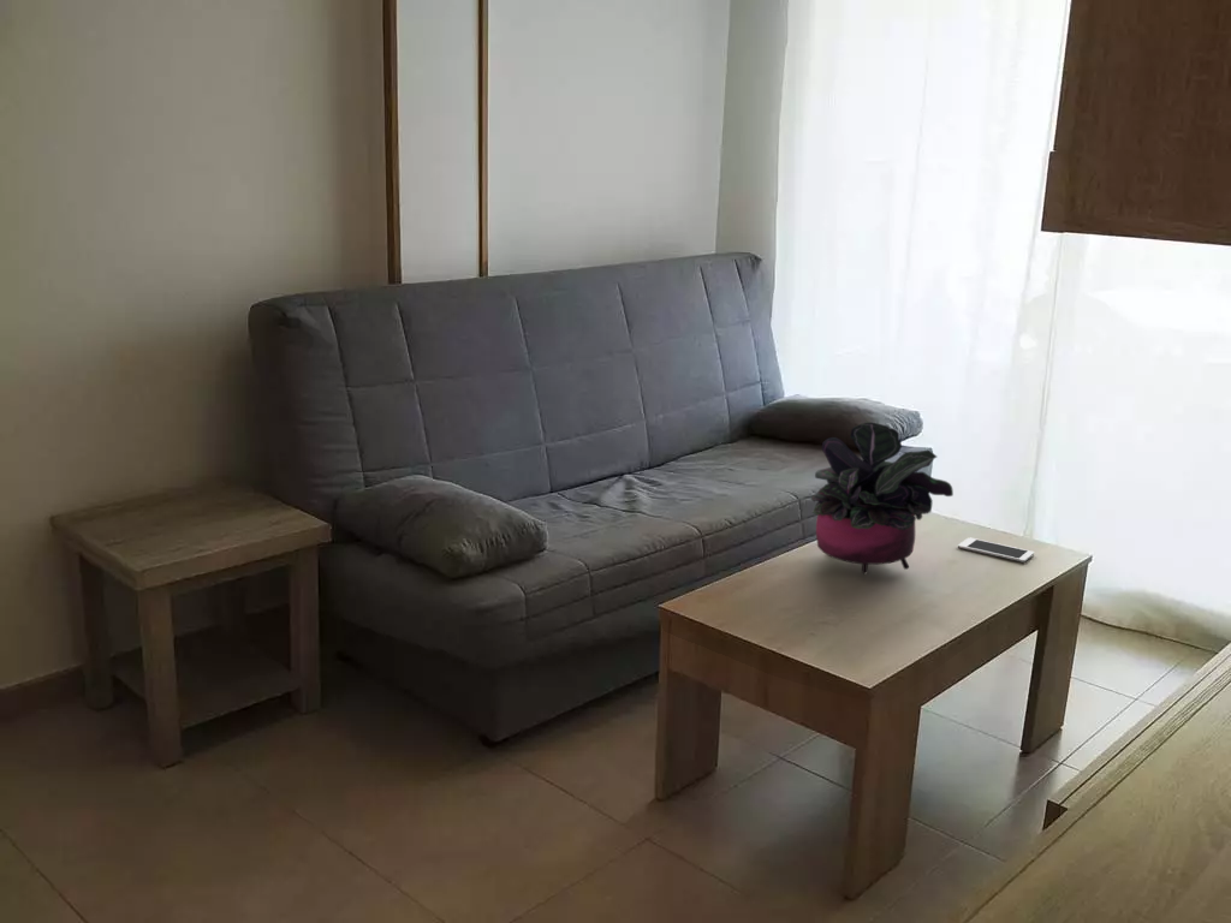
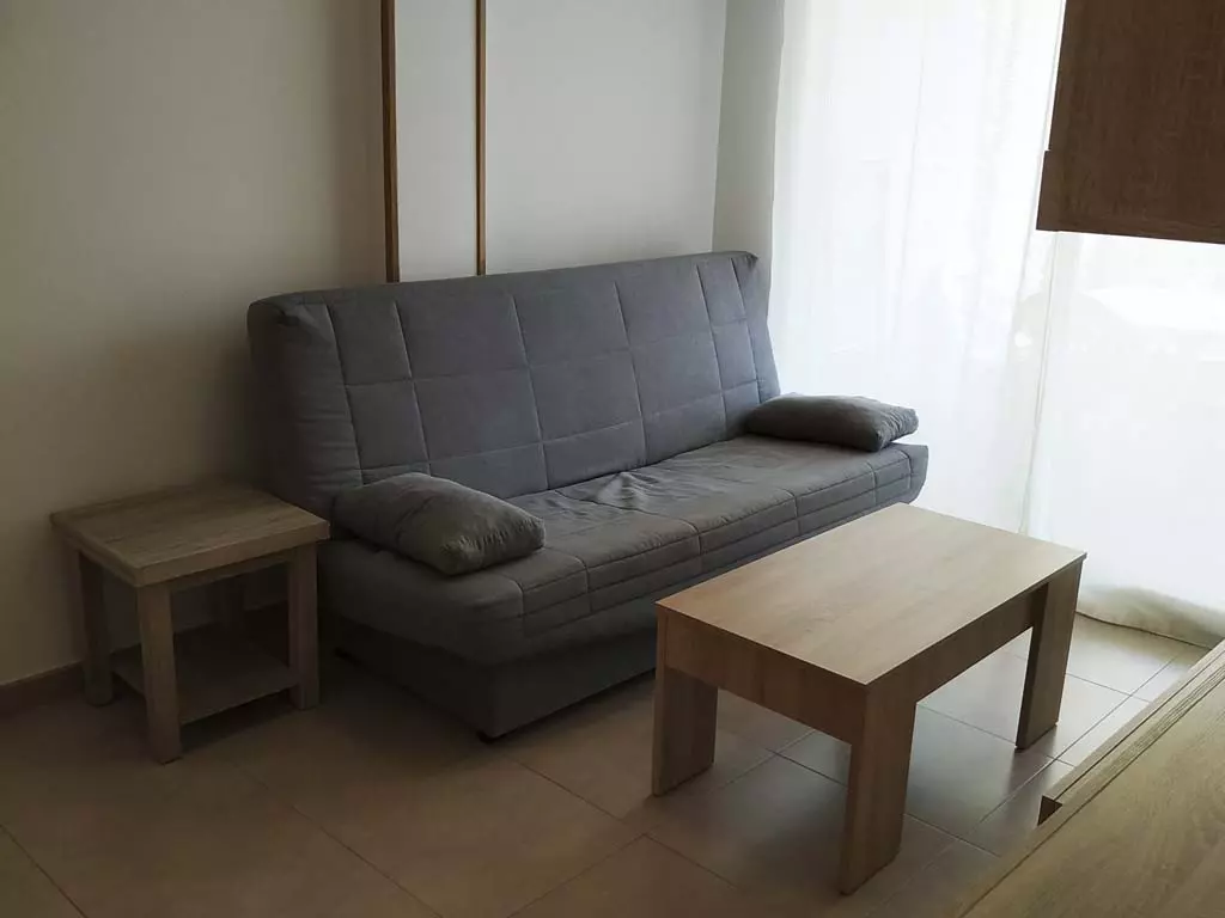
- cell phone [957,536,1035,564]
- potted plant [810,421,955,576]
